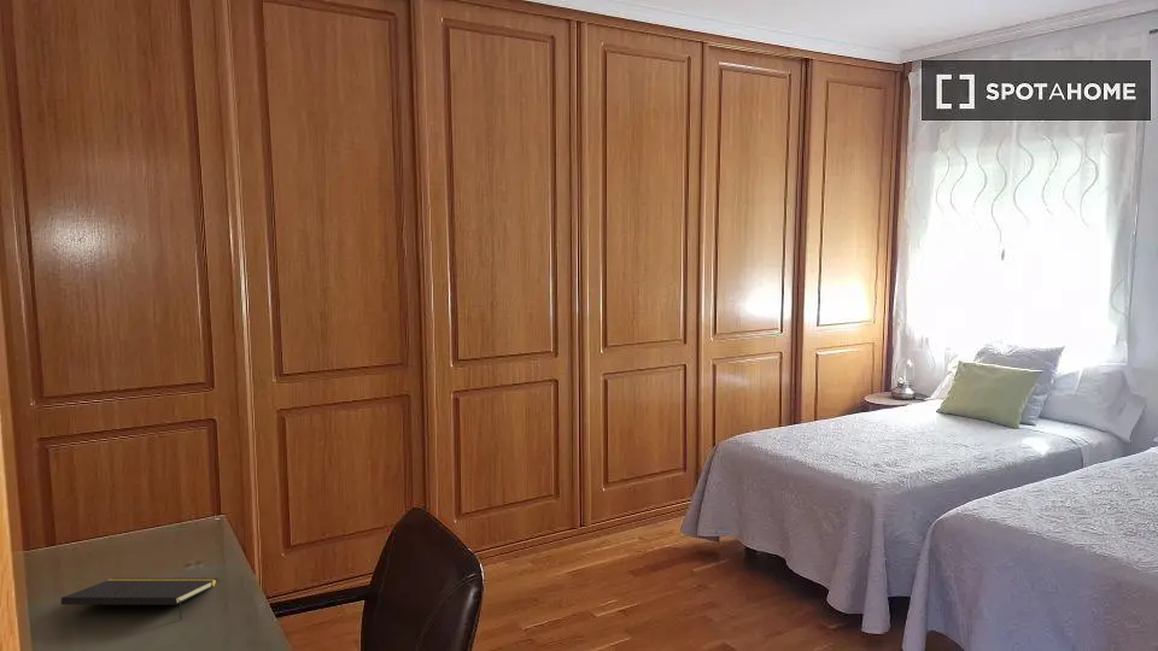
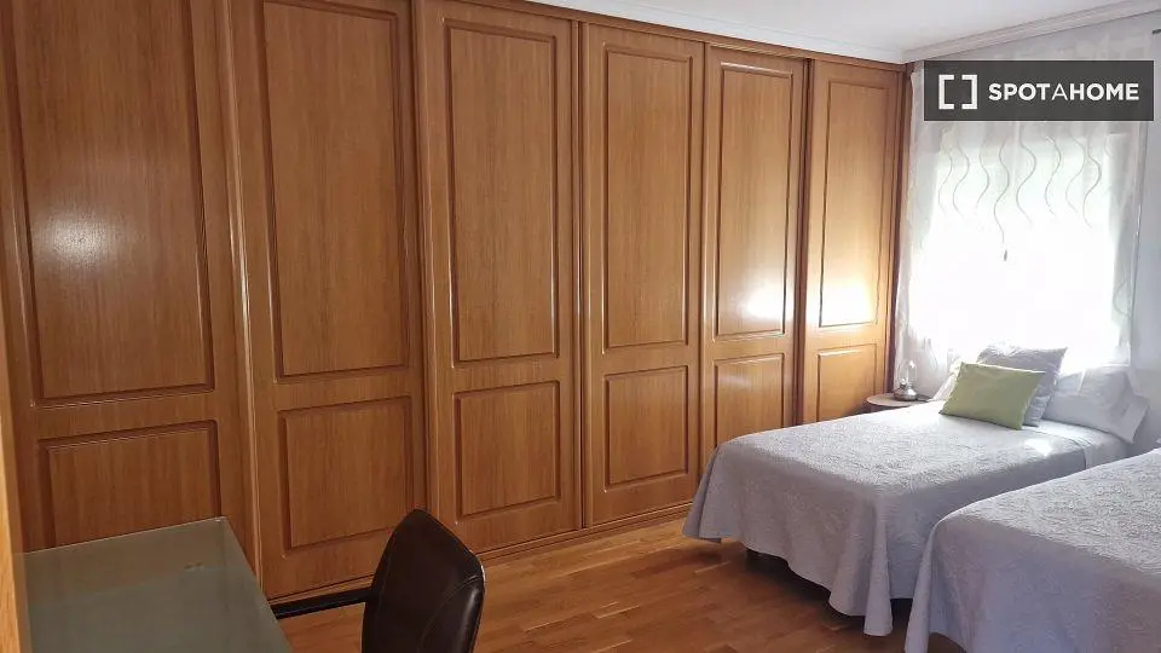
- notepad [60,577,218,621]
